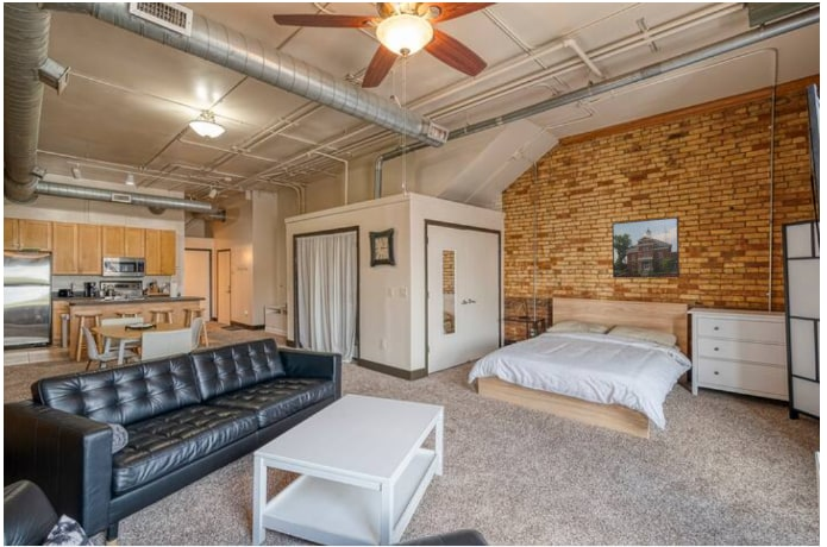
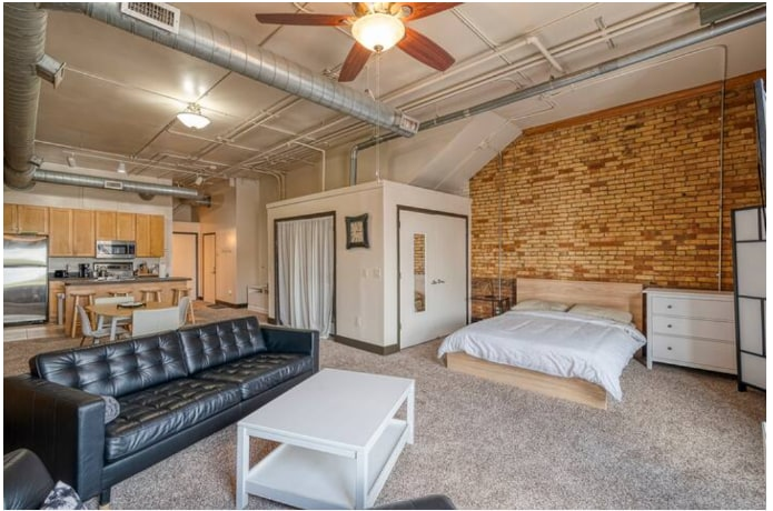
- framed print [610,216,681,279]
